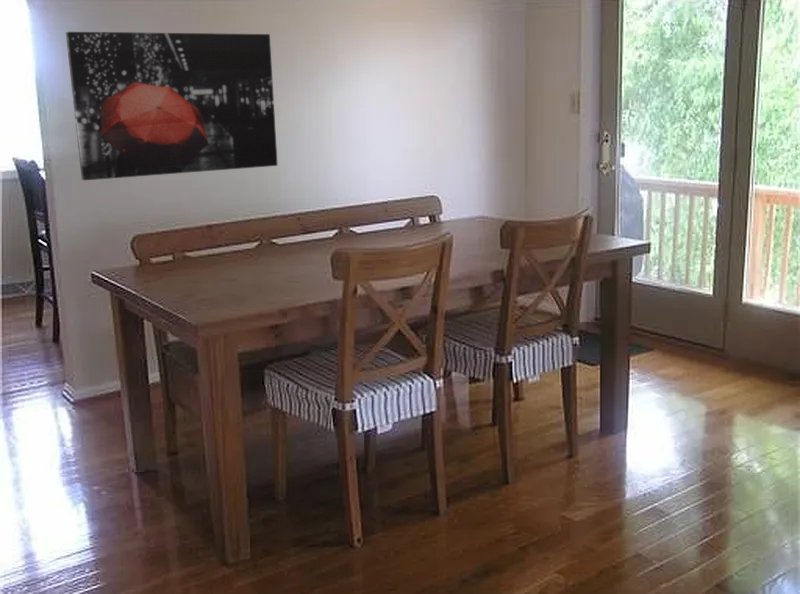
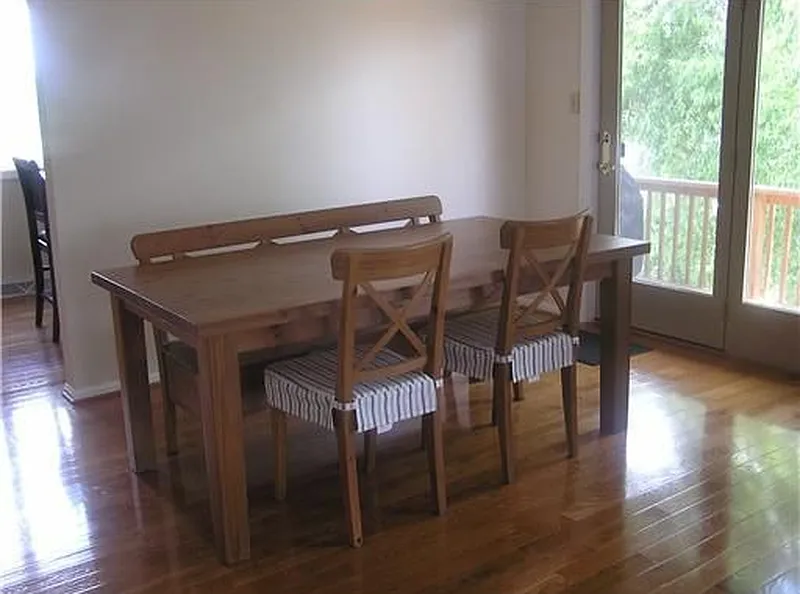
- wall art [65,31,279,181]
